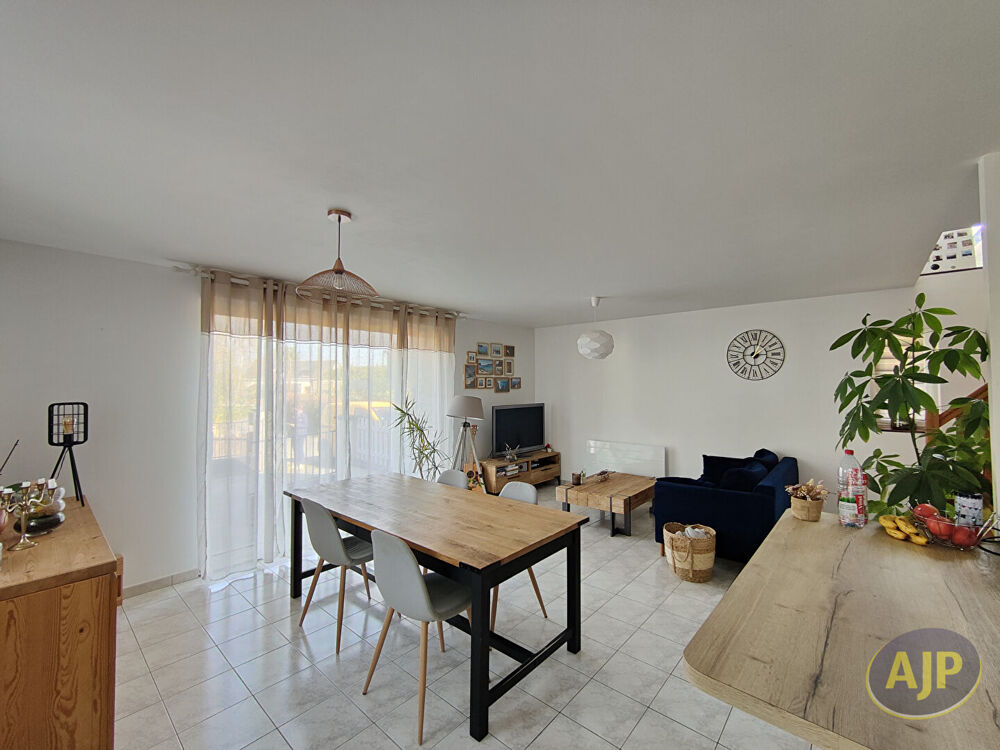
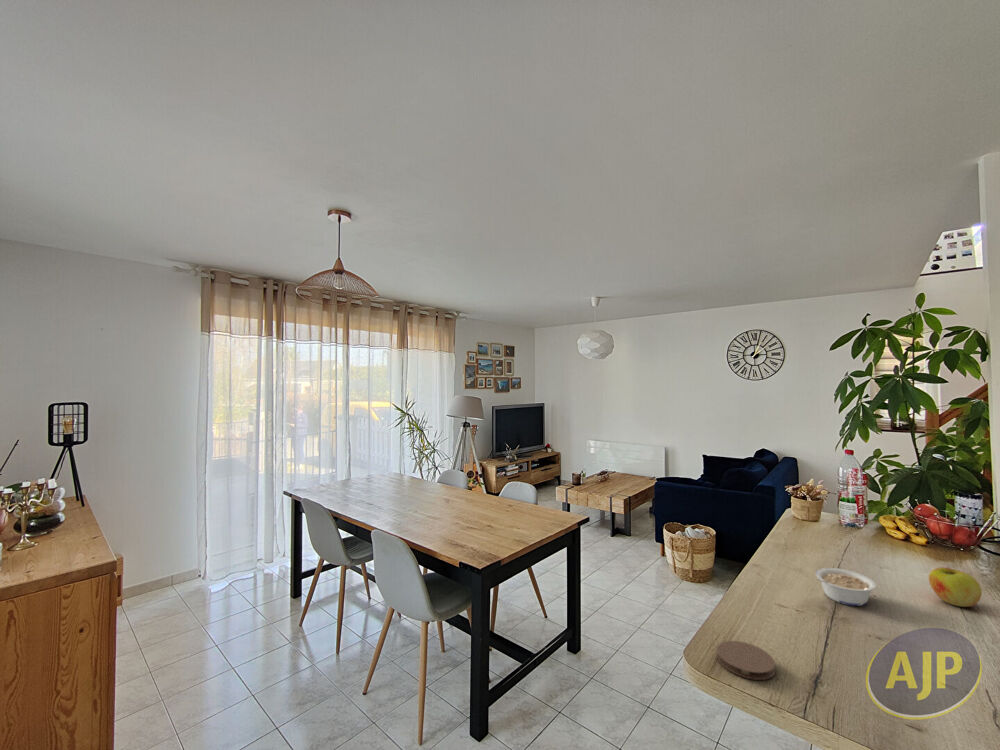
+ legume [814,567,877,607]
+ coaster [716,640,776,681]
+ apple [928,566,983,608]
